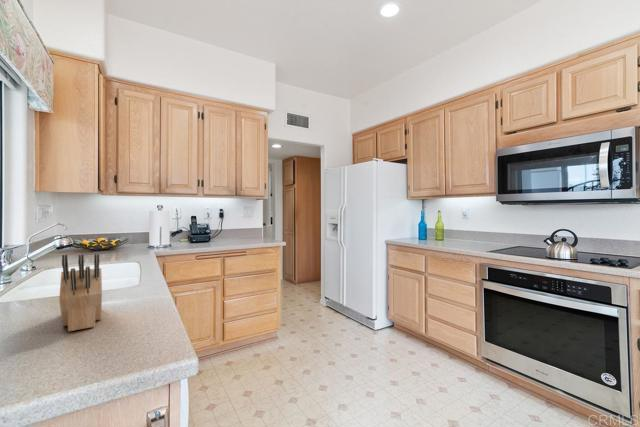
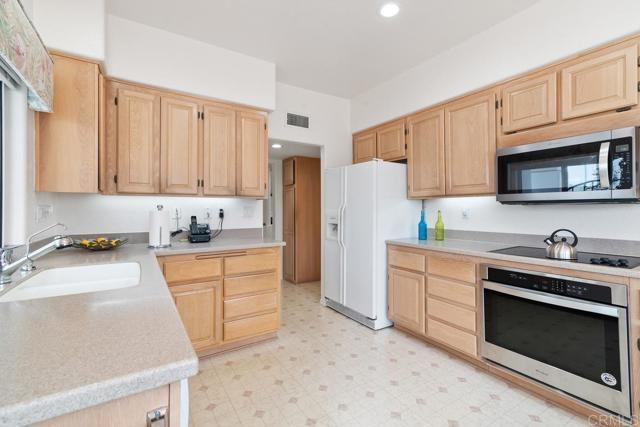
- knife block [58,253,103,332]
